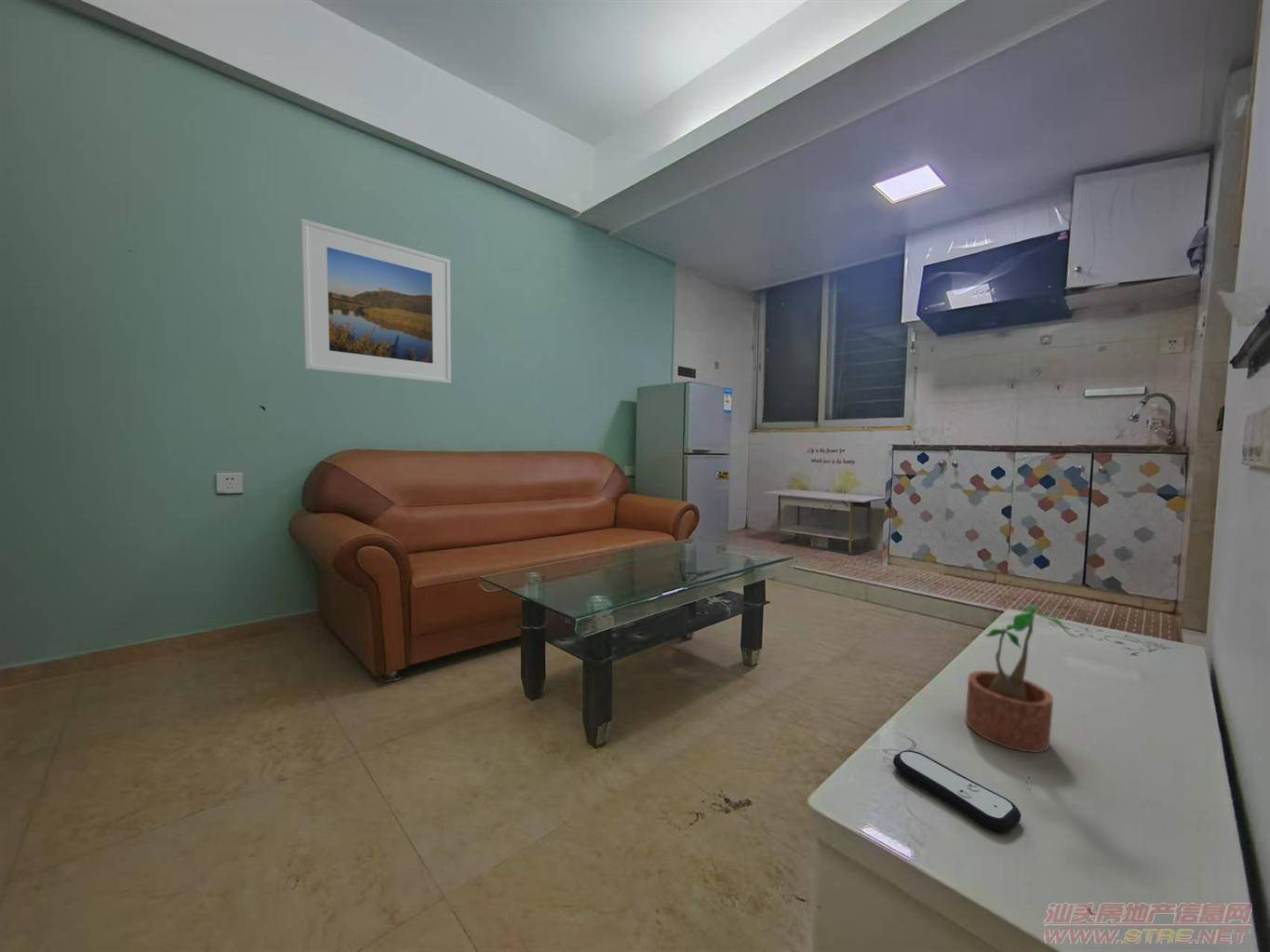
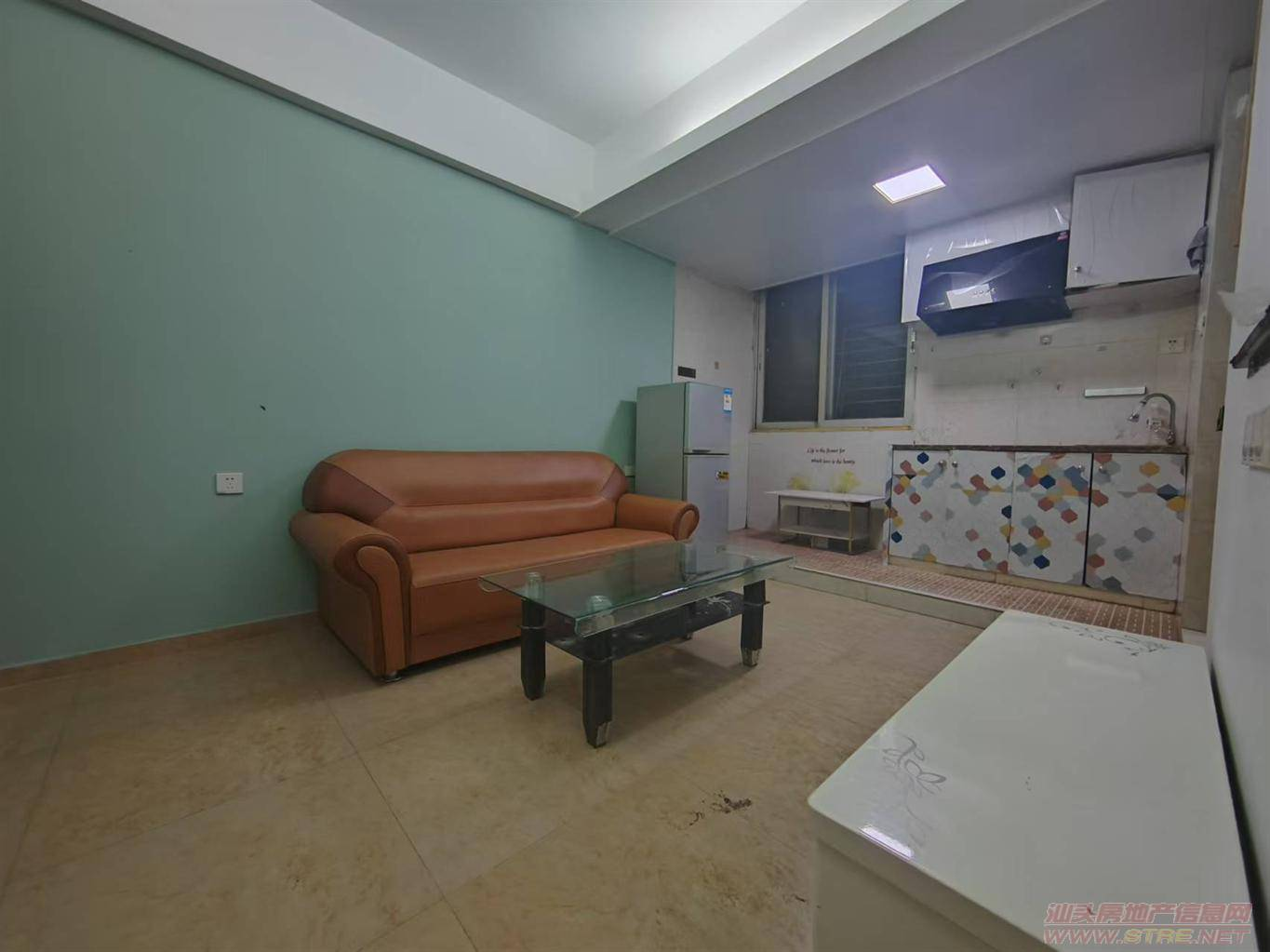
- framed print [300,218,452,384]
- potted plant [965,605,1085,754]
- remote control [892,749,1022,834]
